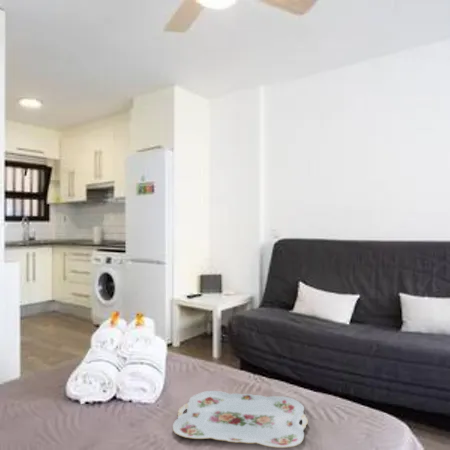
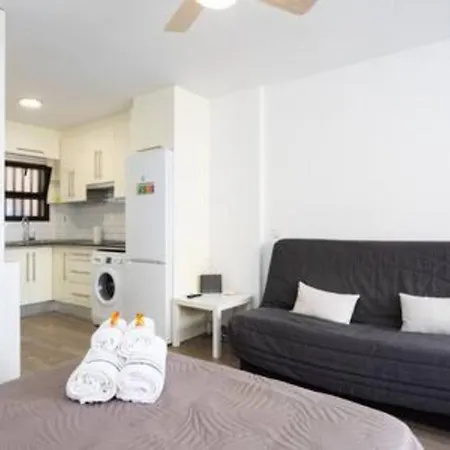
- serving tray [172,390,309,449]
